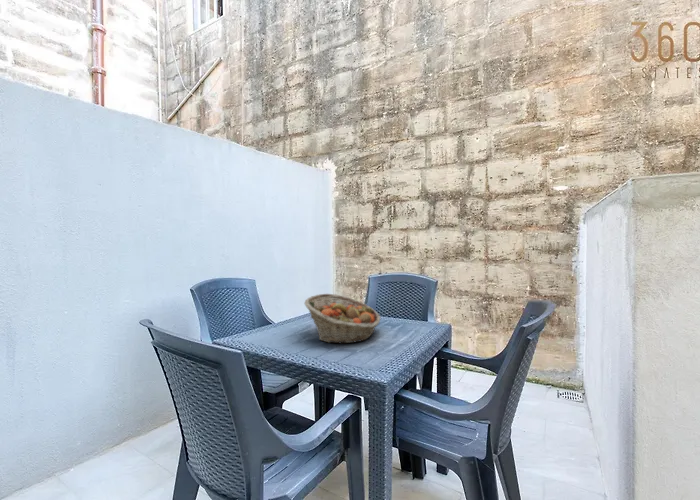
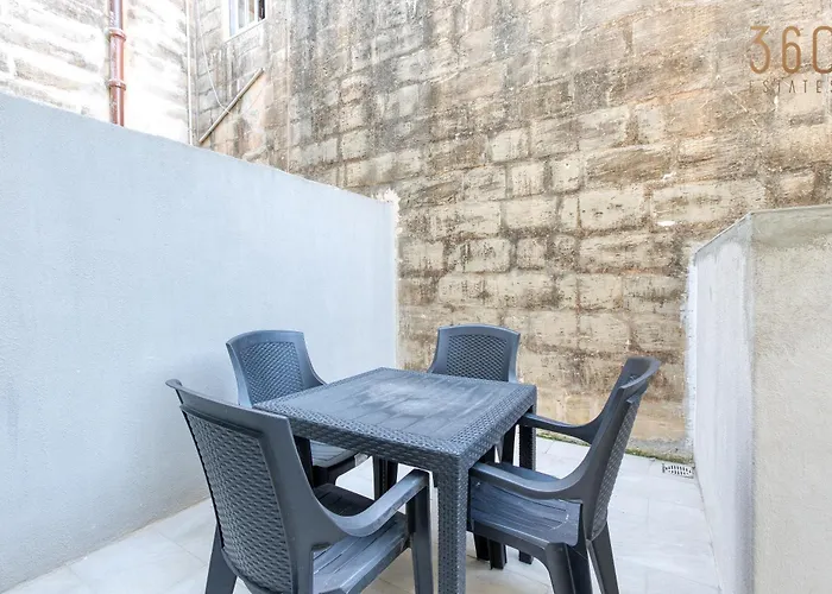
- fruit basket [303,293,382,344]
